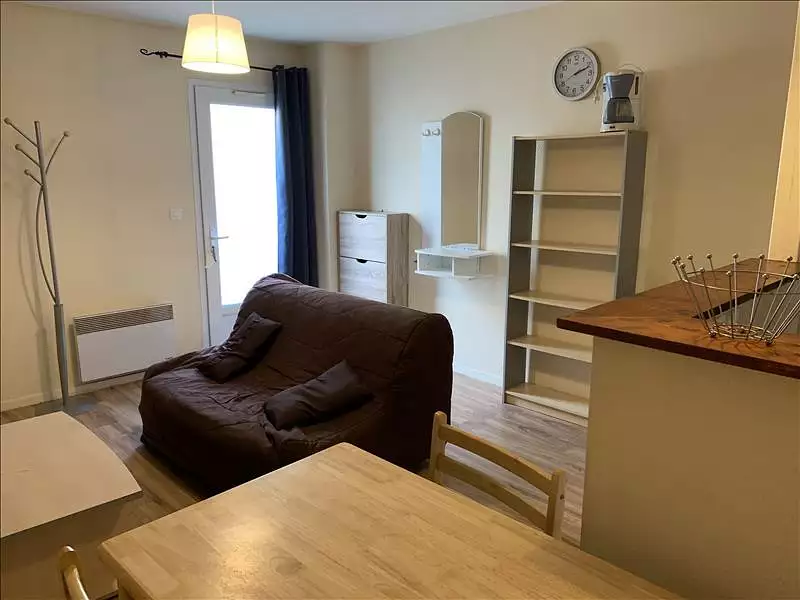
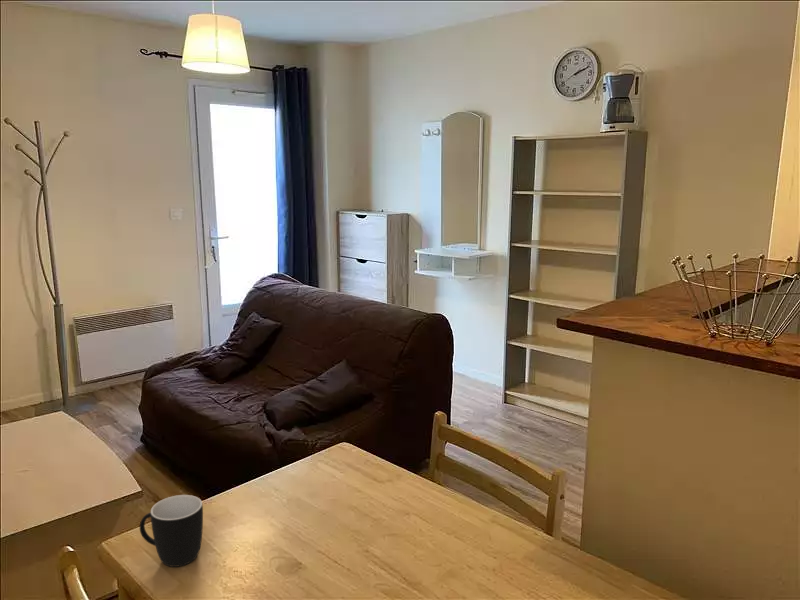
+ mug [139,494,204,568]
